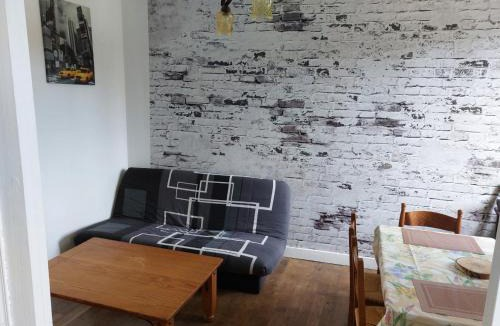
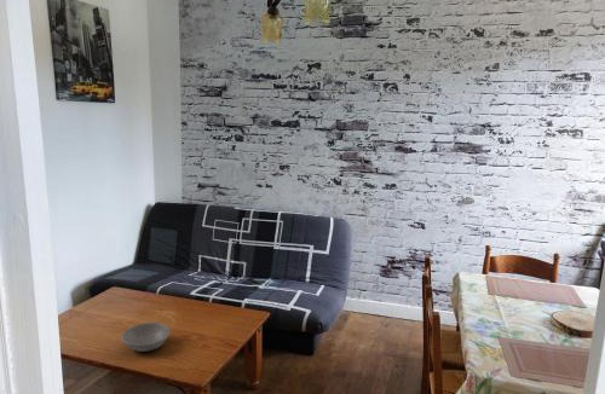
+ soup bowl [121,321,171,353]
